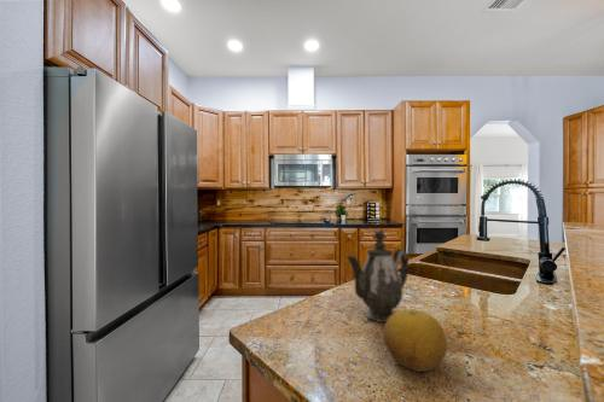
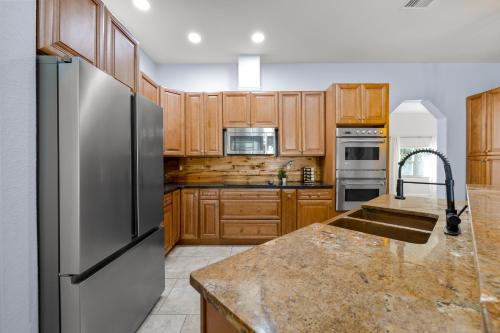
- teapot [345,228,410,324]
- fruit [382,309,448,373]
